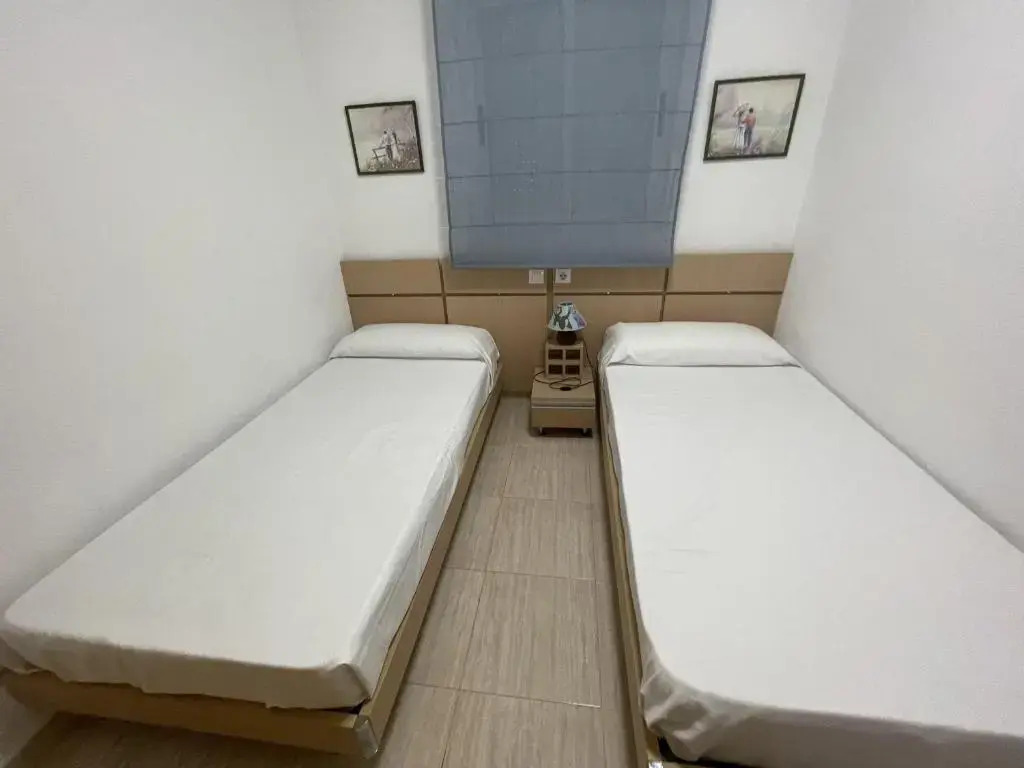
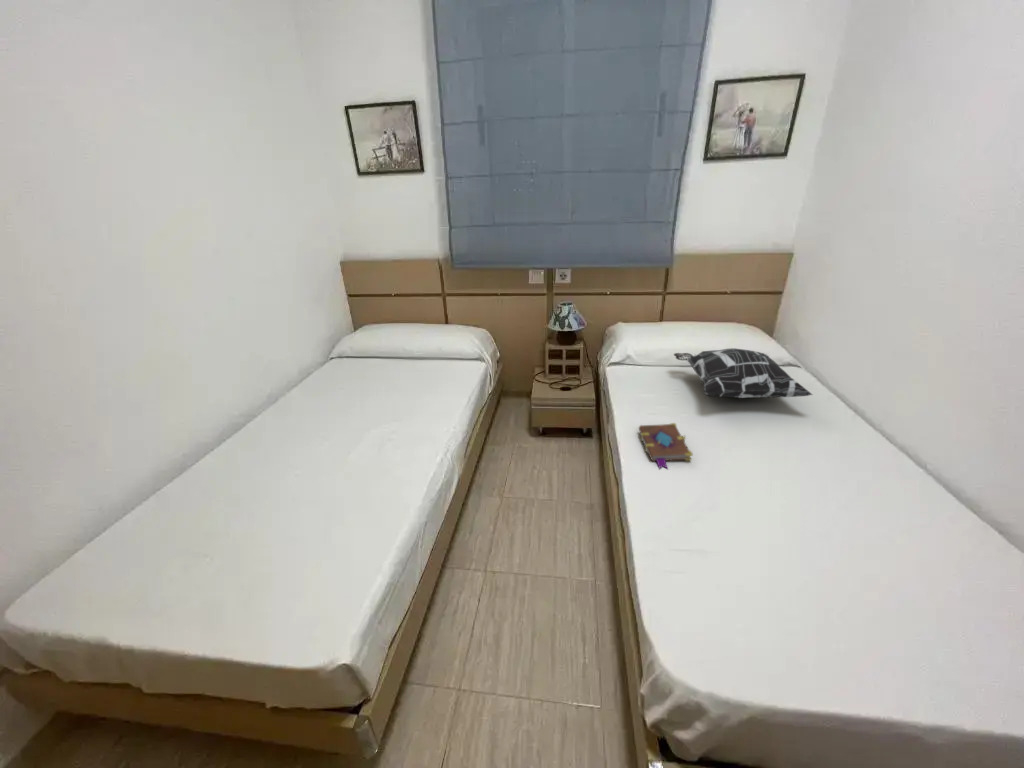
+ book [638,422,694,470]
+ decorative pillow [673,347,813,399]
